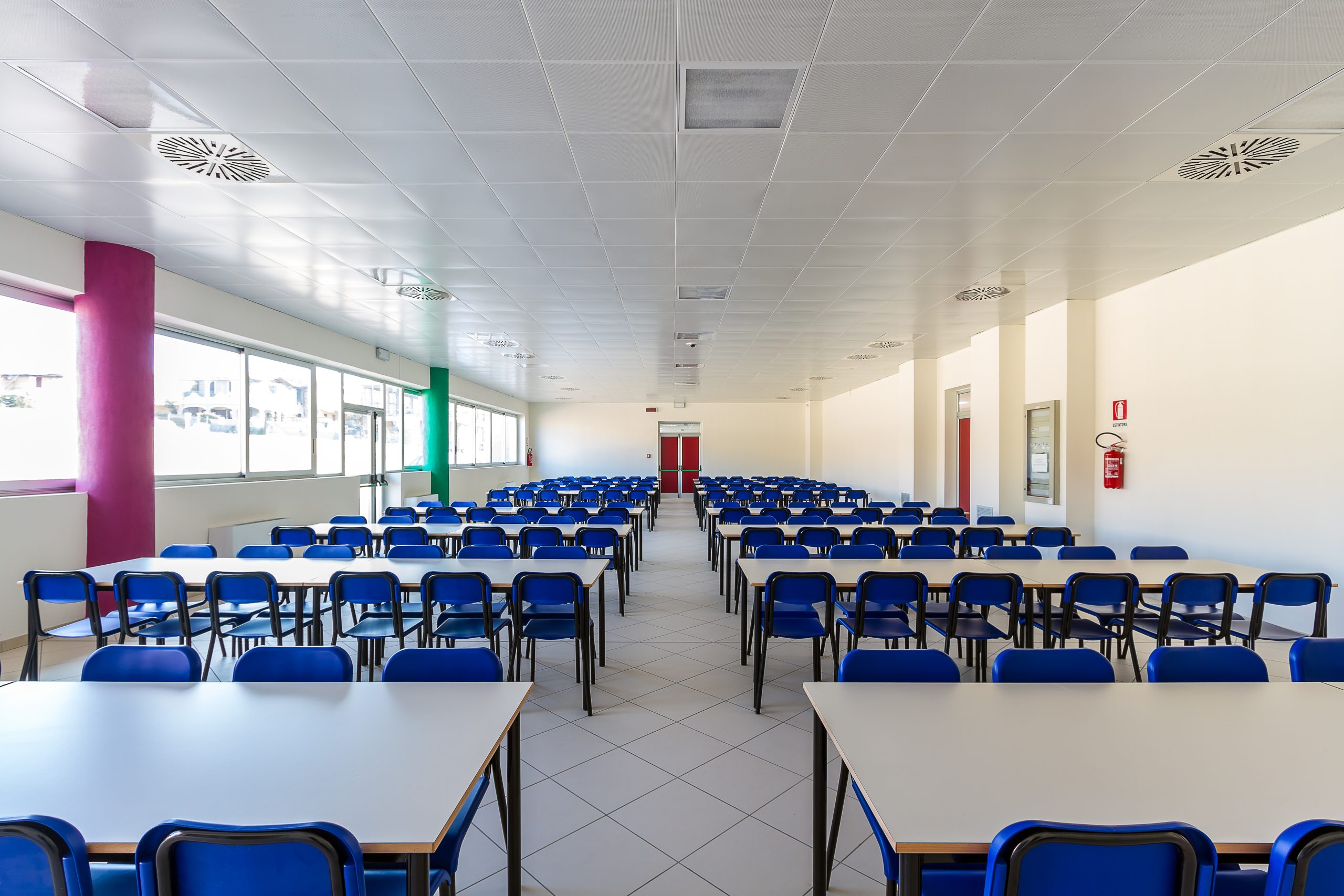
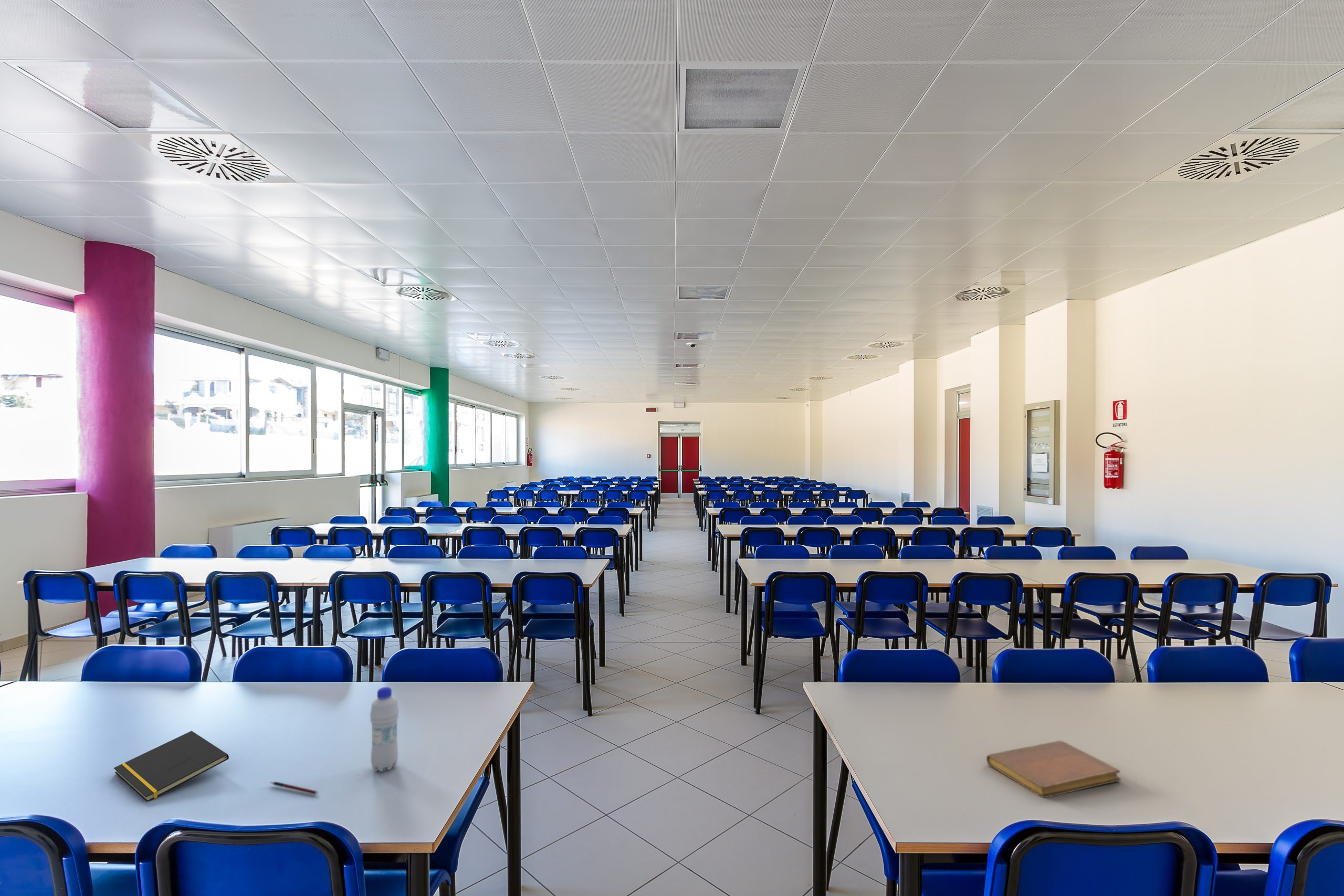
+ notepad [113,730,229,803]
+ bottle [370,687,400,772]
+ notebook [986,740,1121,798]
+ pen [269,781,319,795]
